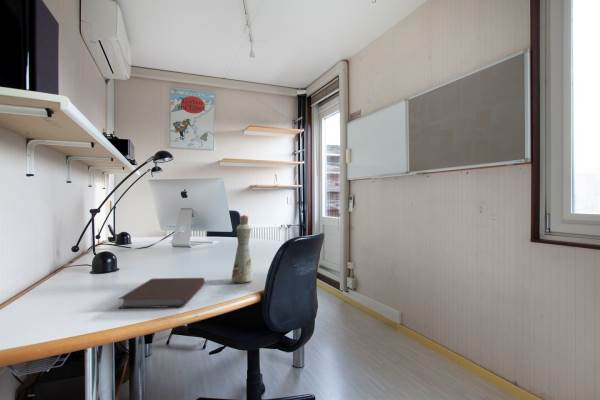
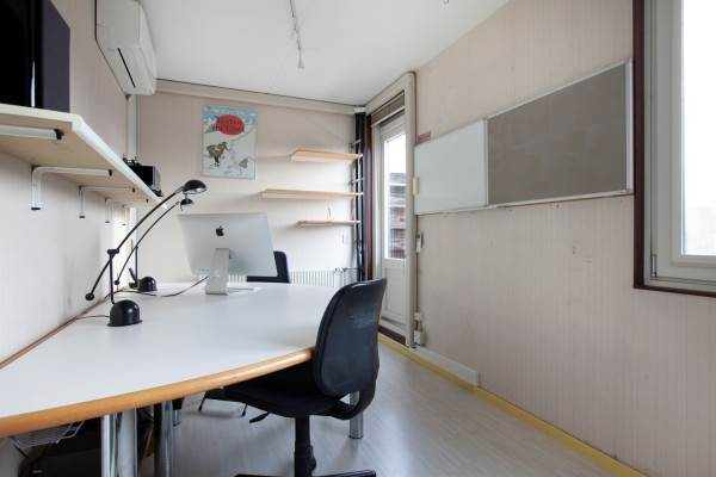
- notebook [118,277,206,309]
- bottle [231,214,254,284]
